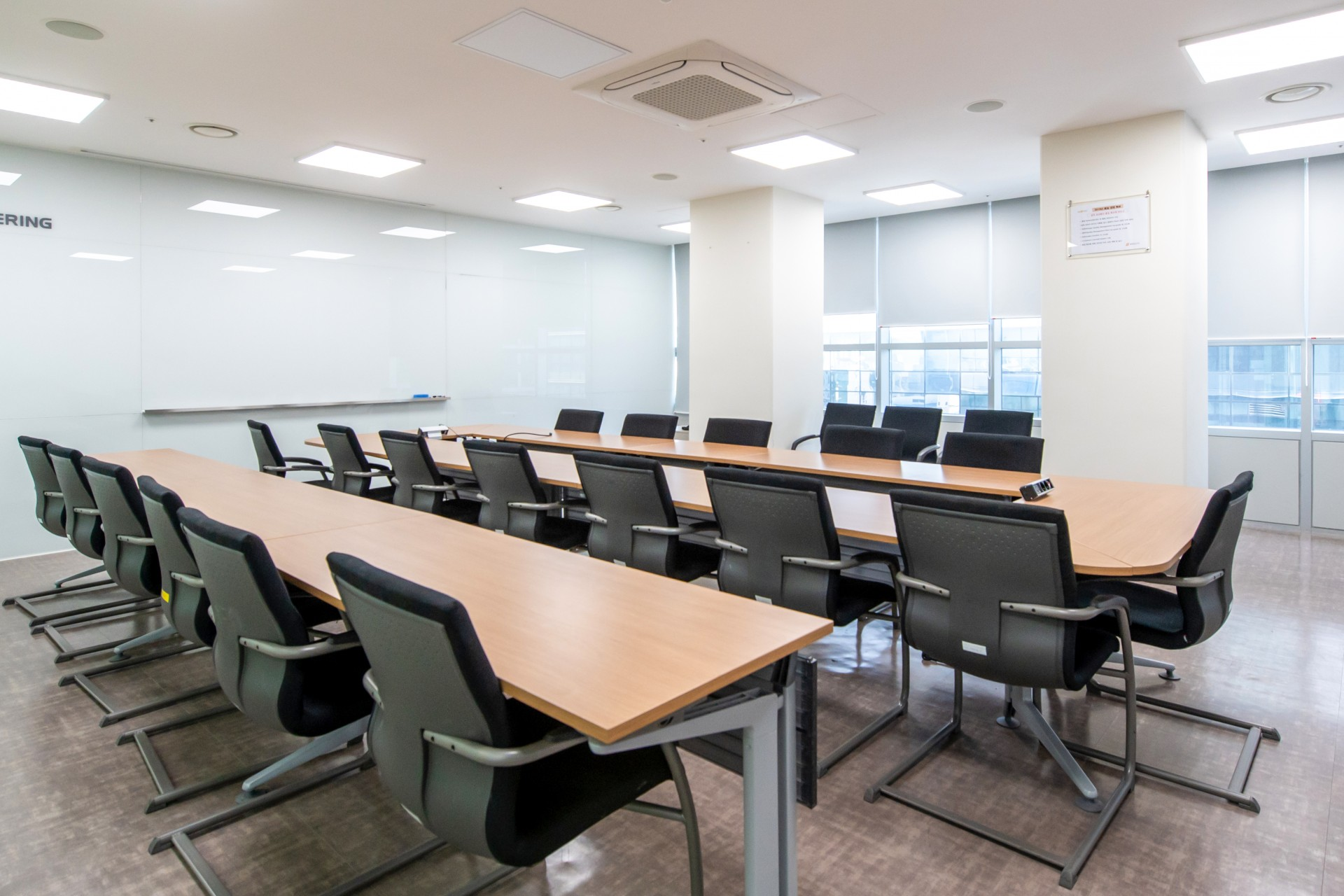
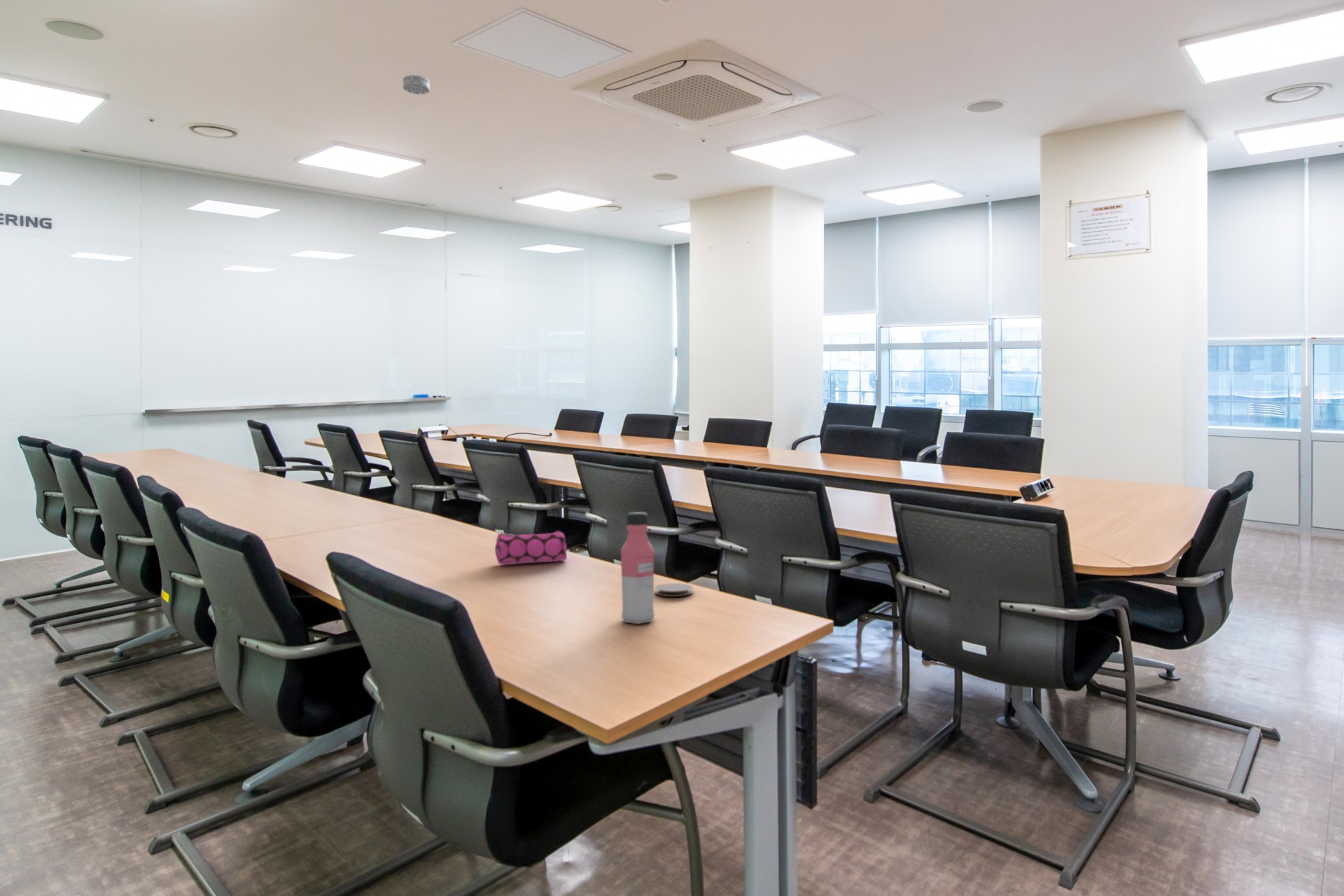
+ water bottle [620,511,655,624]
+ coaster [654,582,694,597]
+ smoke detector [402,74,430,95]
+ pencil case [494,531,568,565]
